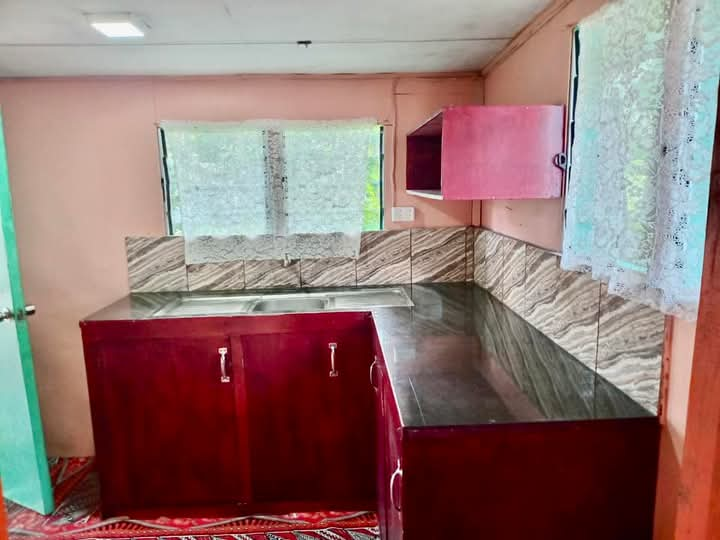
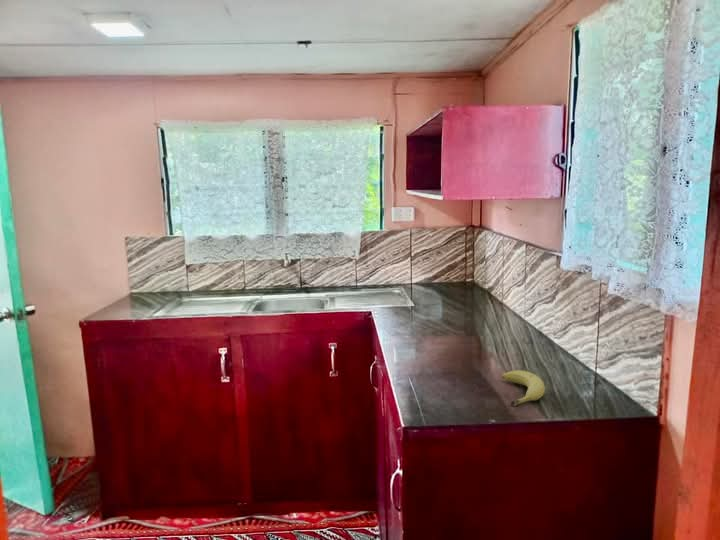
+ fruit [501,369,546,407]
